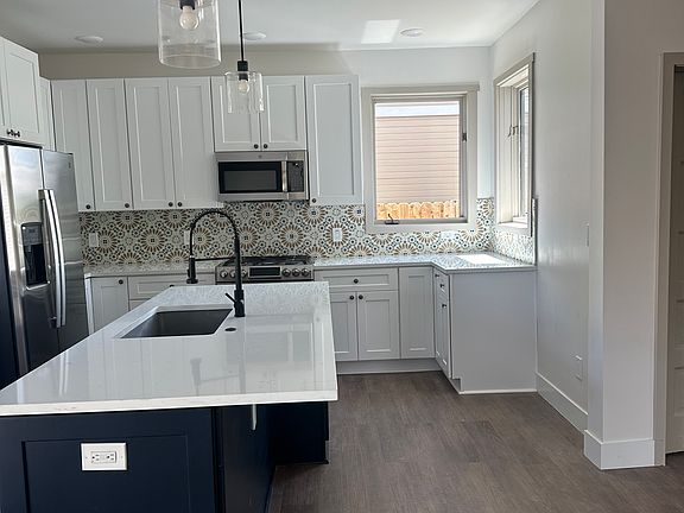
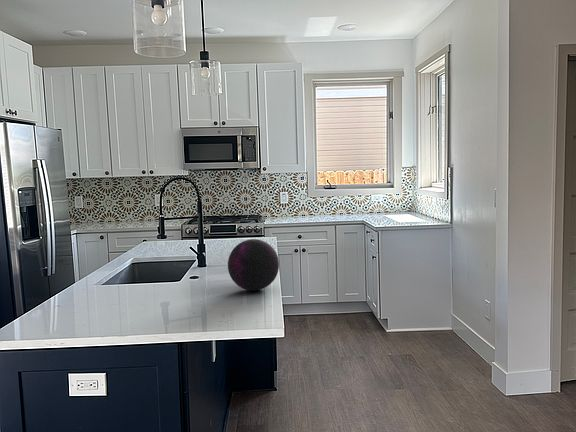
+ decorative orb [227,238,280,292]
